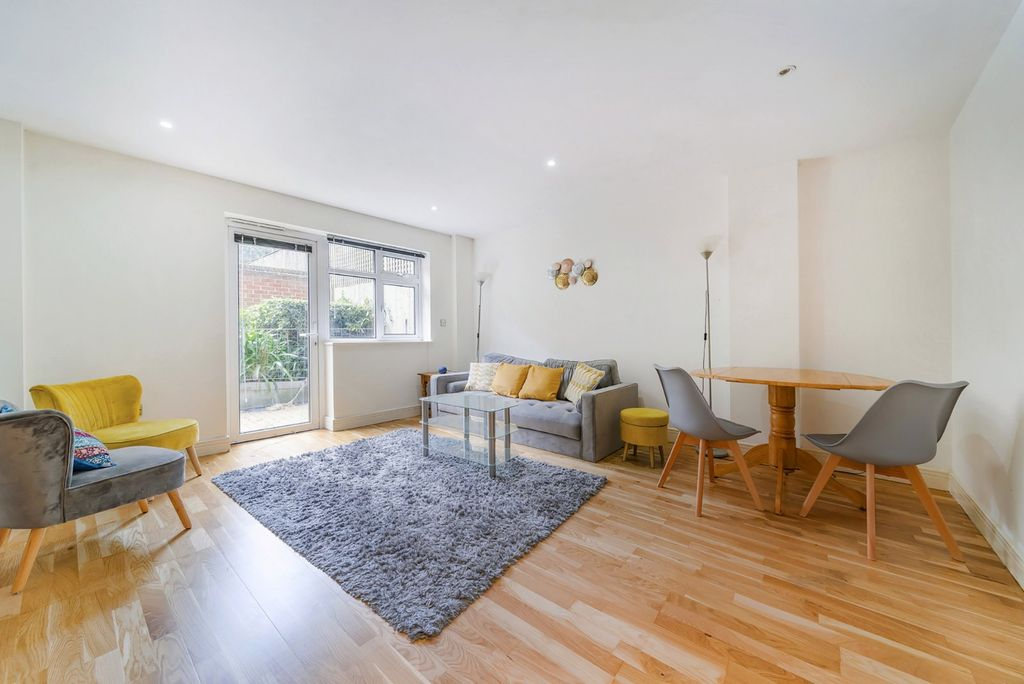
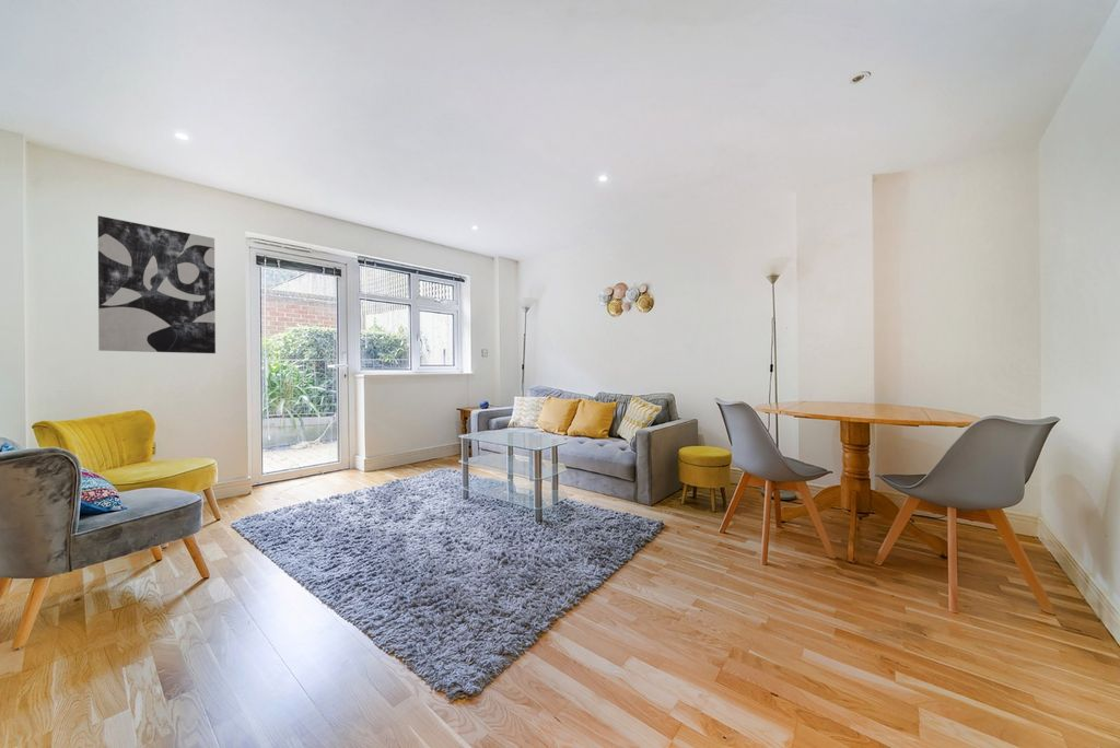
+ wall art [96,215,217,354]
